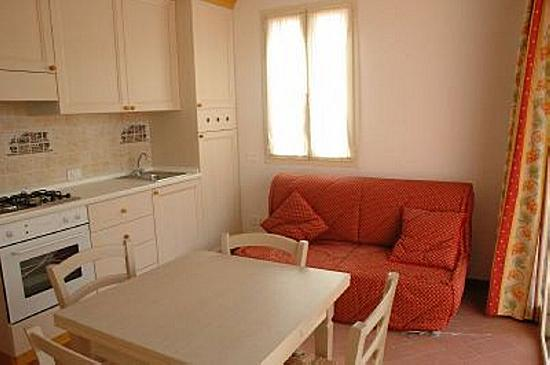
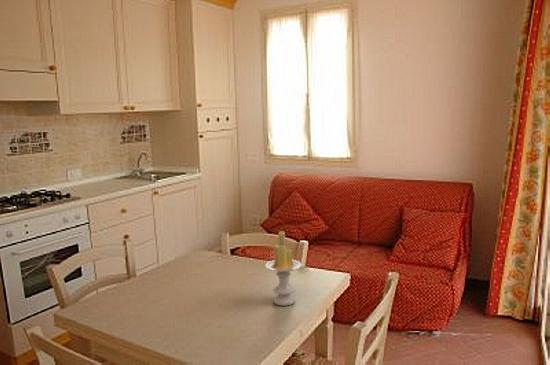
+ candle [265,230,303,307]
